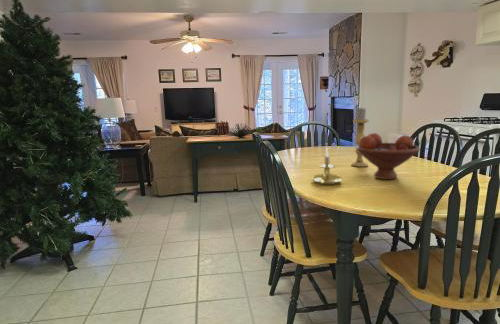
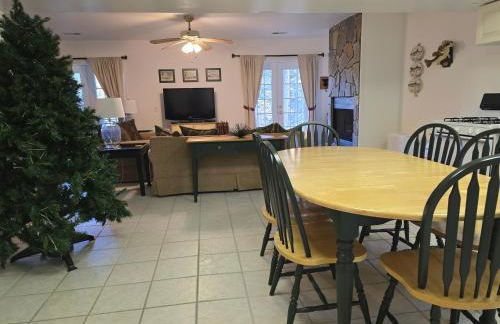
- candle holder [350,106,370,168]
- candle holder [311,146,343,186]
- fruit bowl [355,132,421,180]
